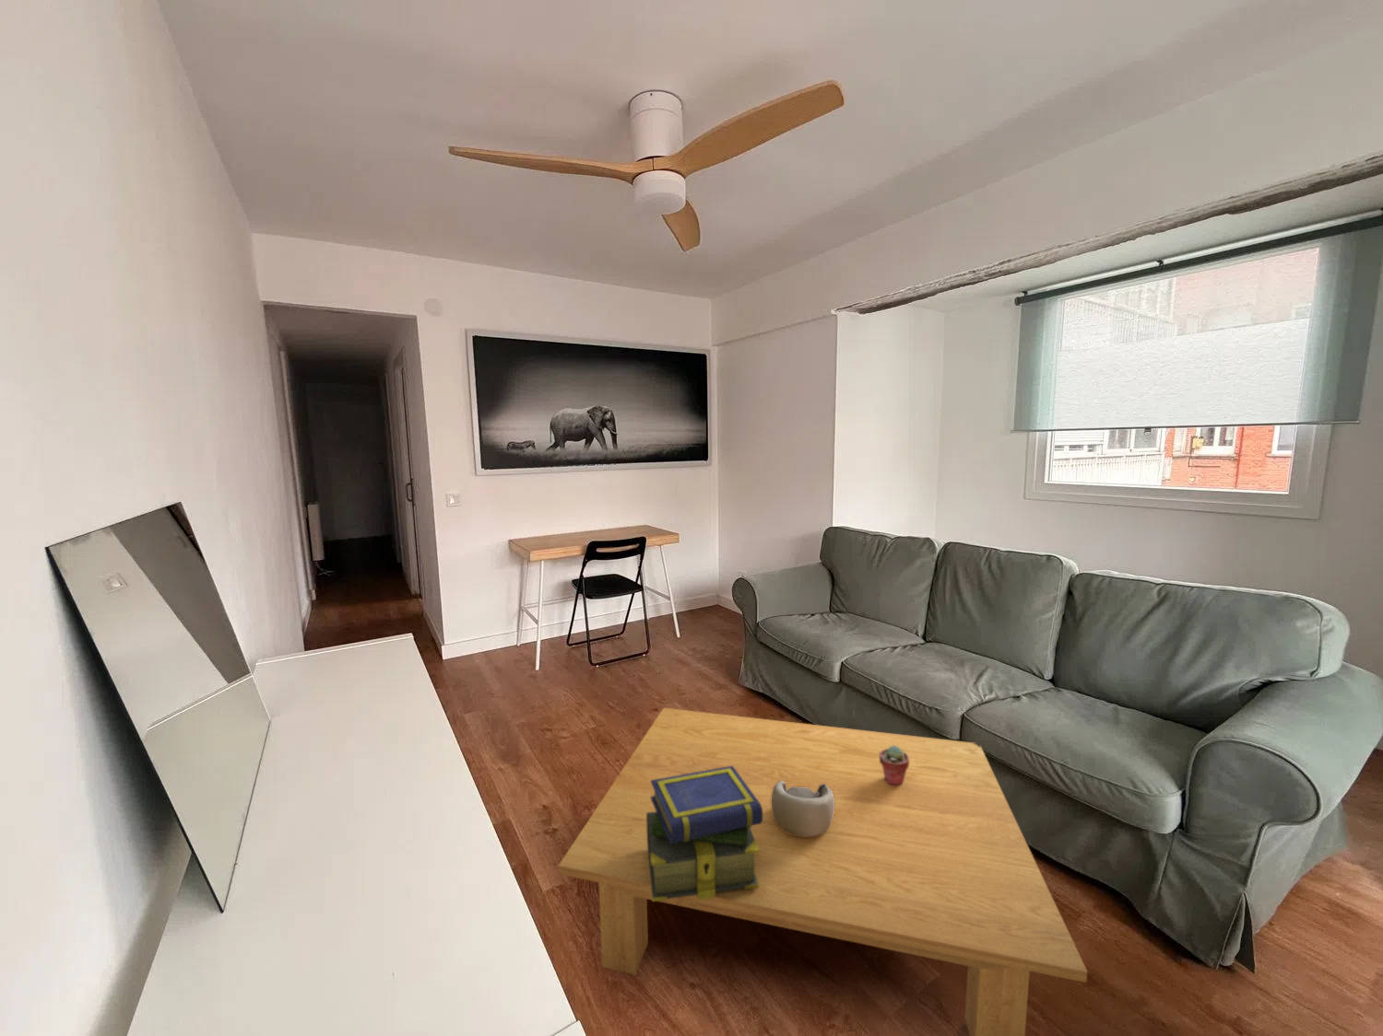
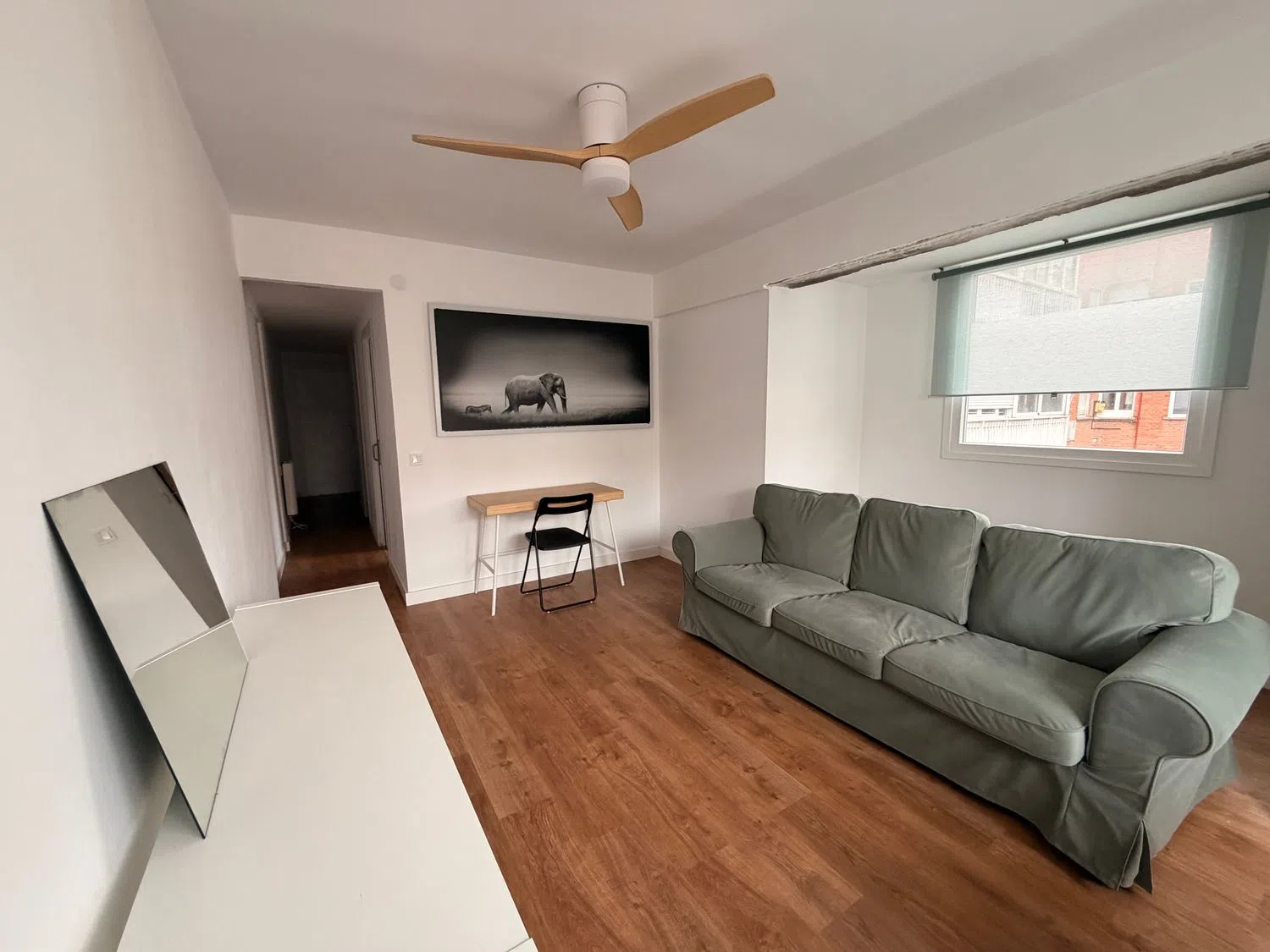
- coffee table [558,707,1088,1036]
- decorative bowl [771,780,834,837]
- potted succulent [880,745,909,786]
- stack of books [647,766,762,902]
